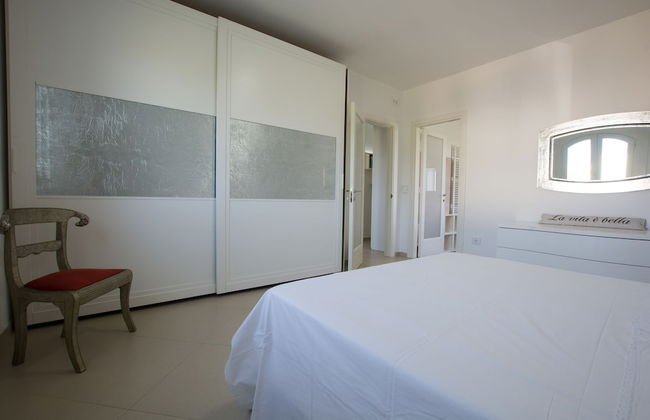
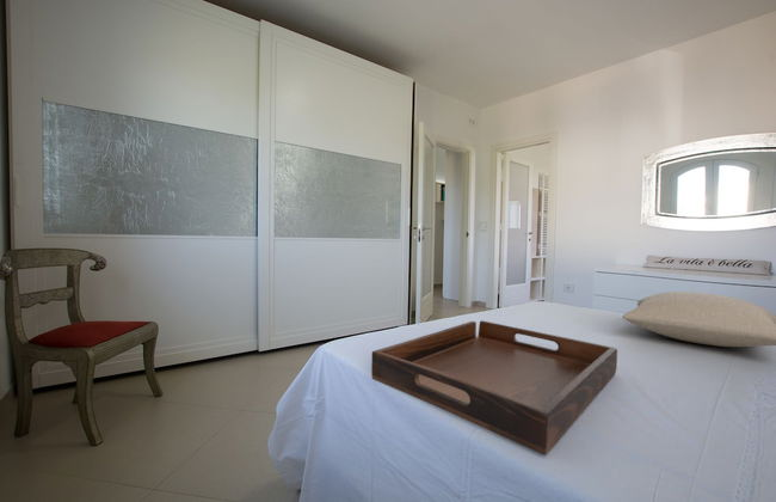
+ serving tray [370,319,618,457]
+ pillow [621,290,776,348]
